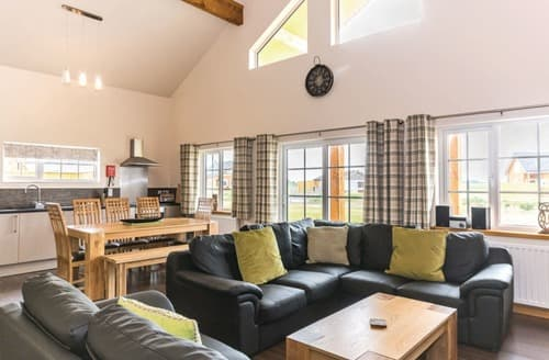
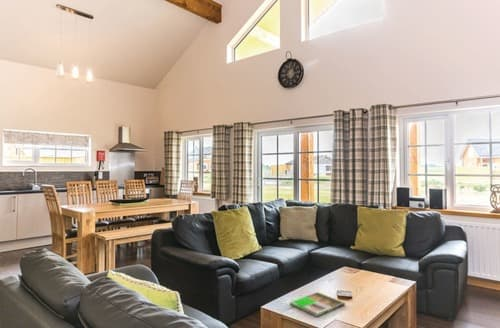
+ magazine [289,291,346,317]
